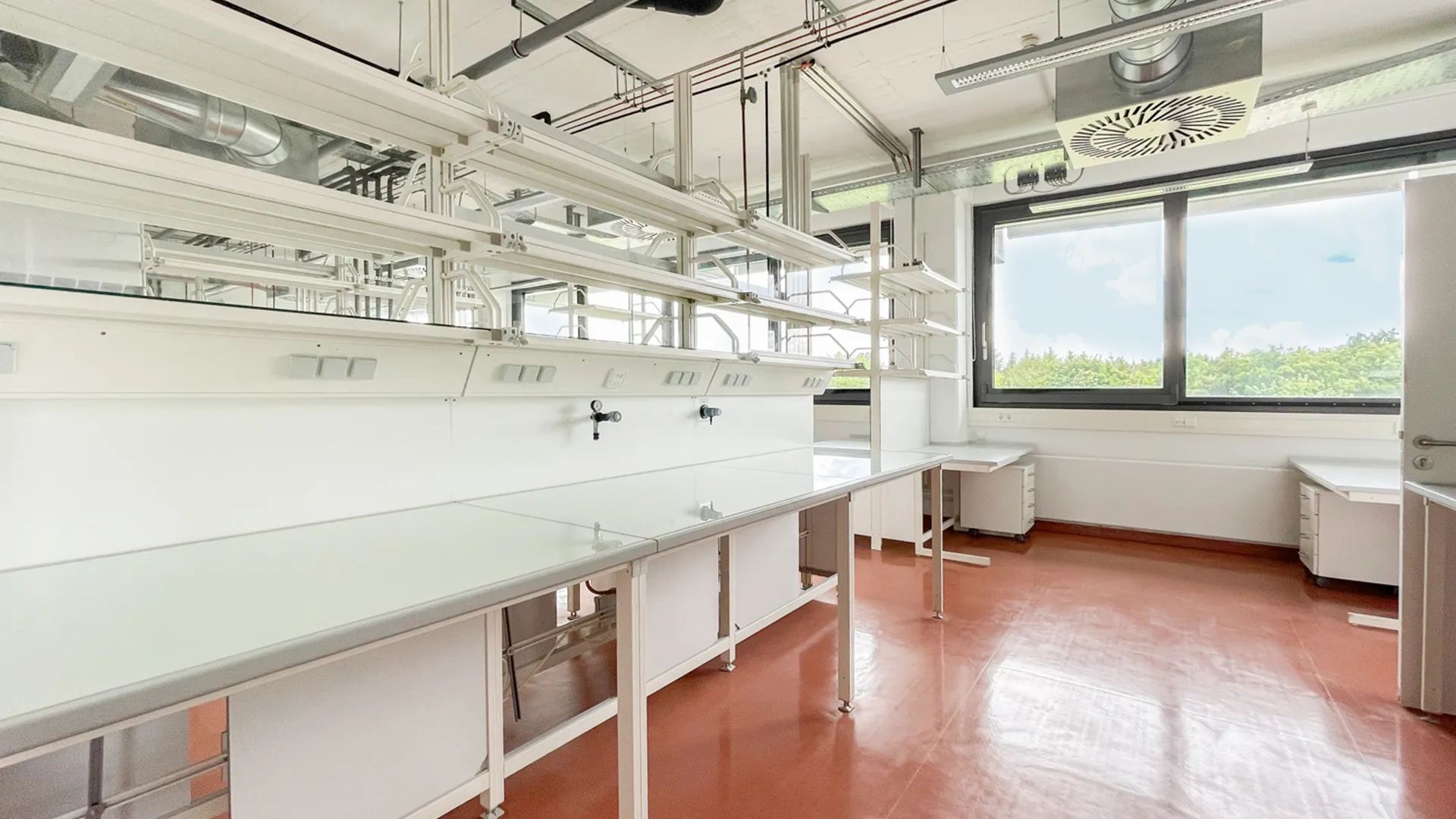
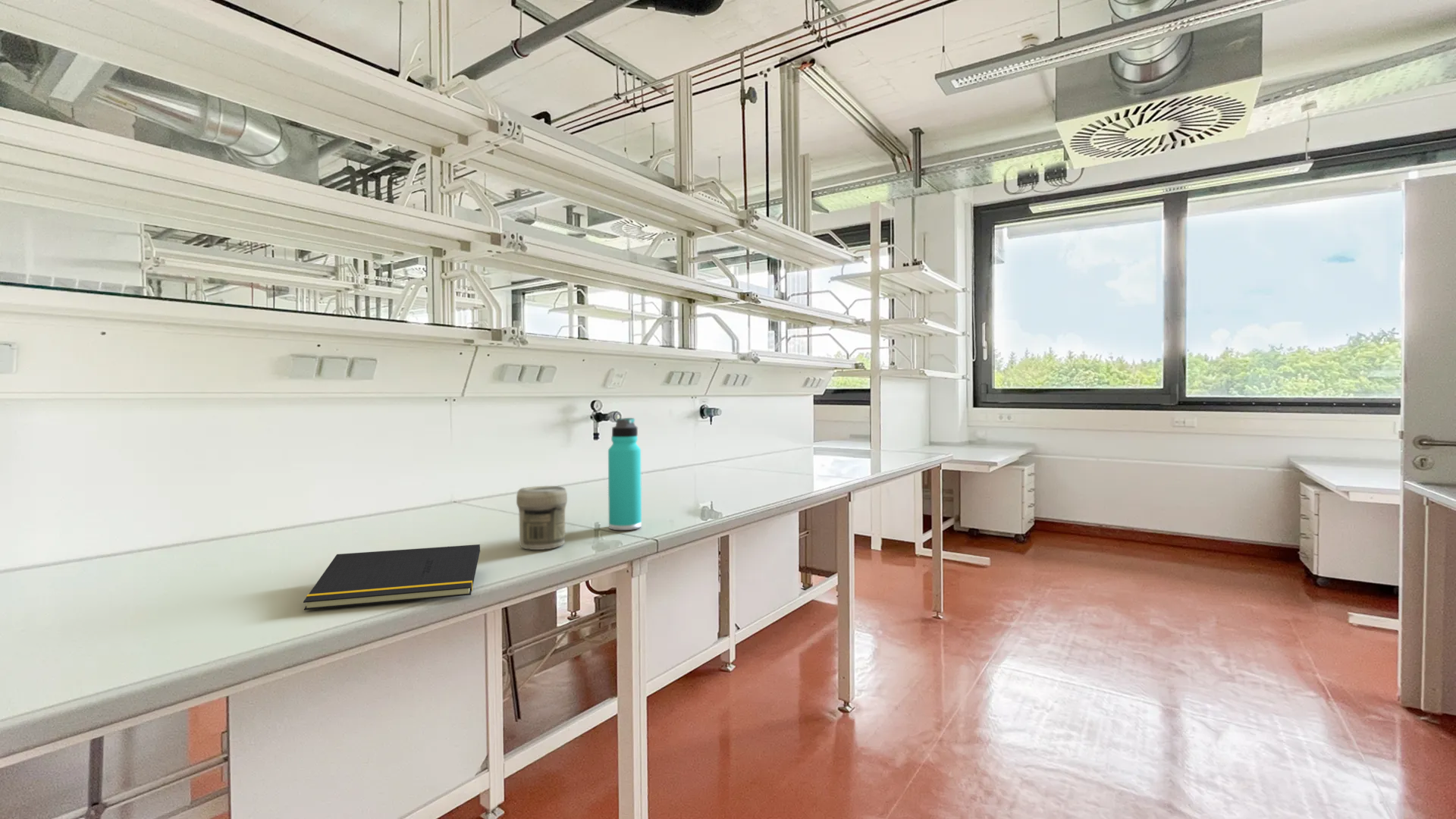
+ jar [516,485,568,551]
+ thermos bottle [607,417,642,531]
+ notepad [303,544,481,610]
